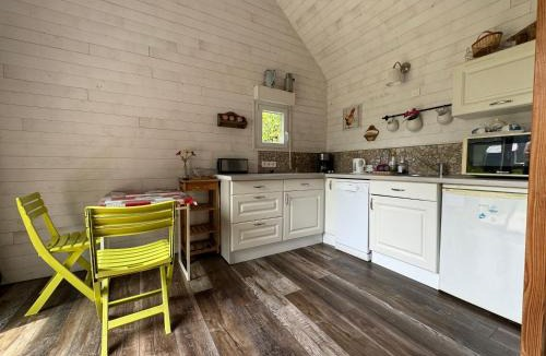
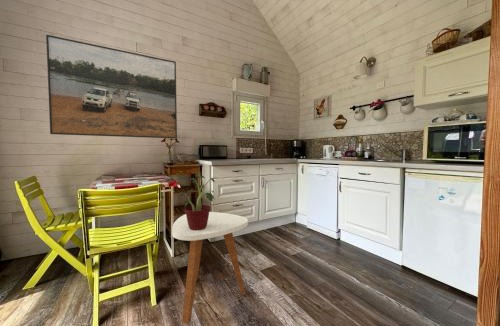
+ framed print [45,34,178,139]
+ potted plant [178,173,218,230]
+ side table [171,211,249,325]
